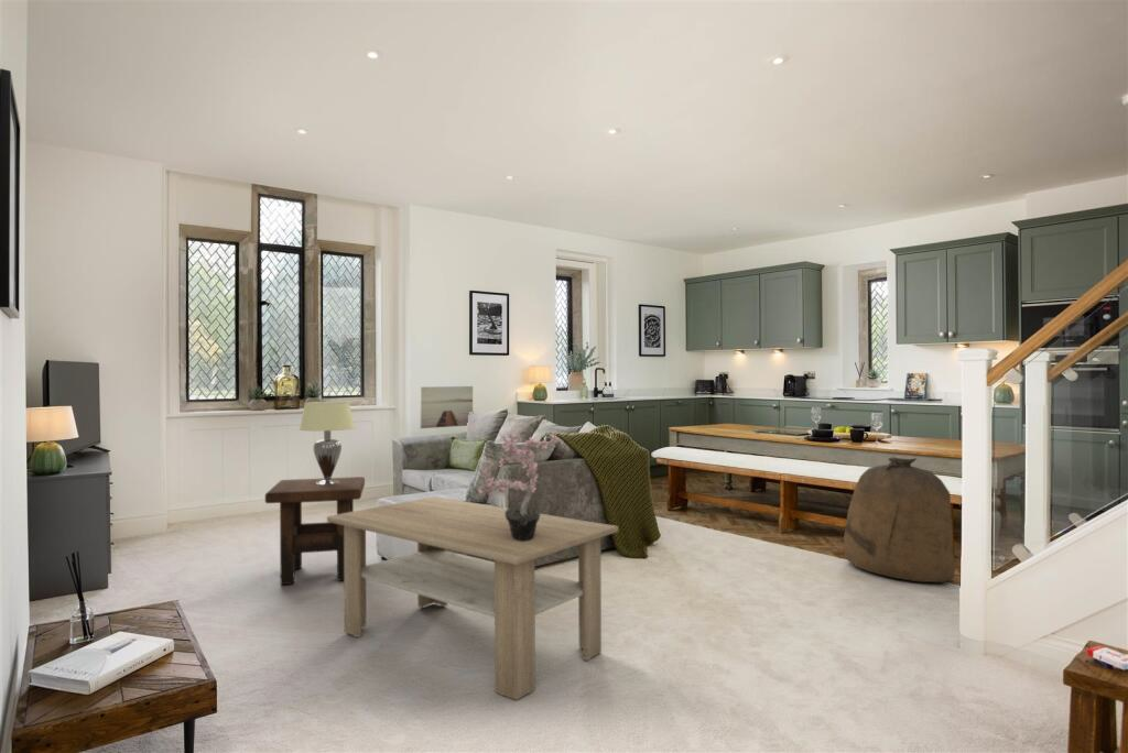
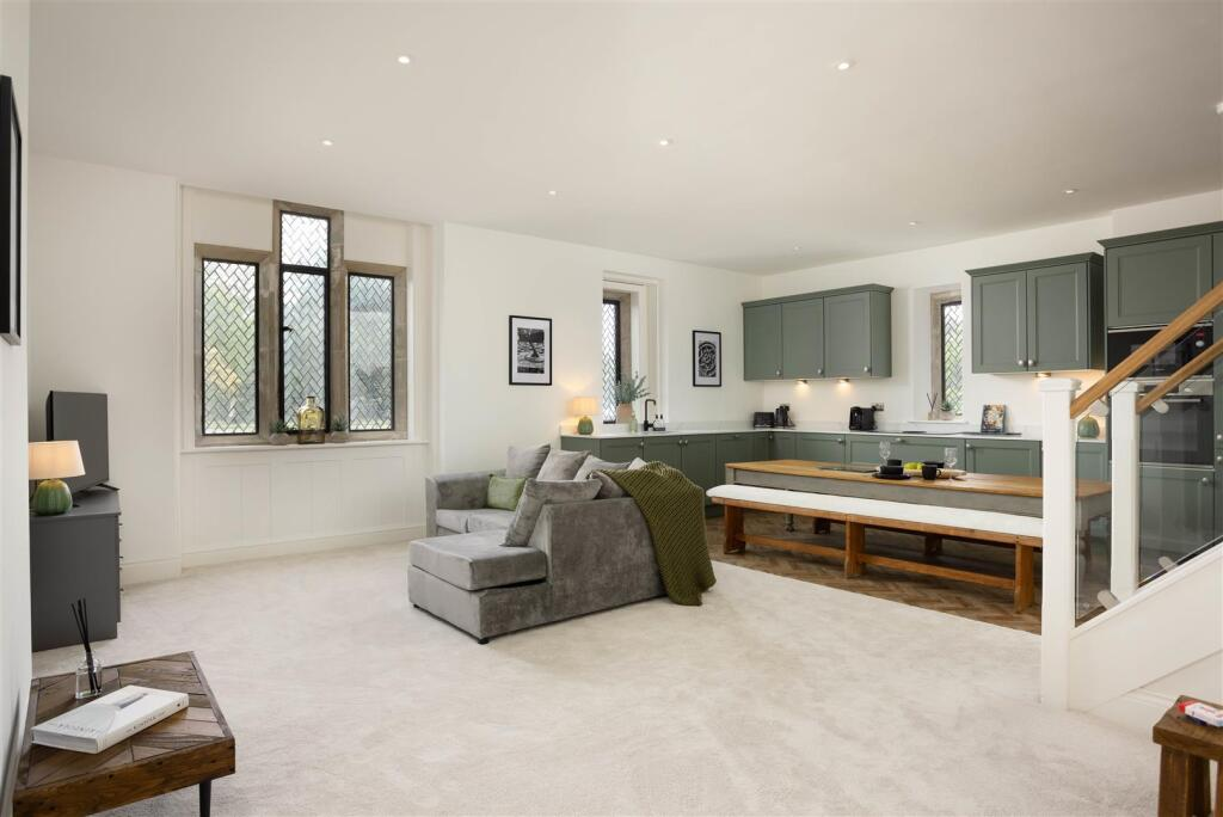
- coffee table [326,495,619,701]
- wall art [419,385,474,429]
- side table [264,476,366,586]
- bag [843,456,957,583]
- lampshade [299,401,356,484]
- potted plant [474,428,560,542]
